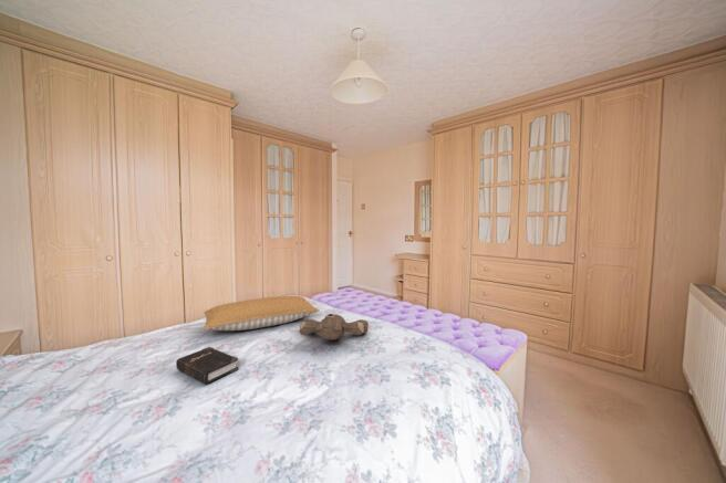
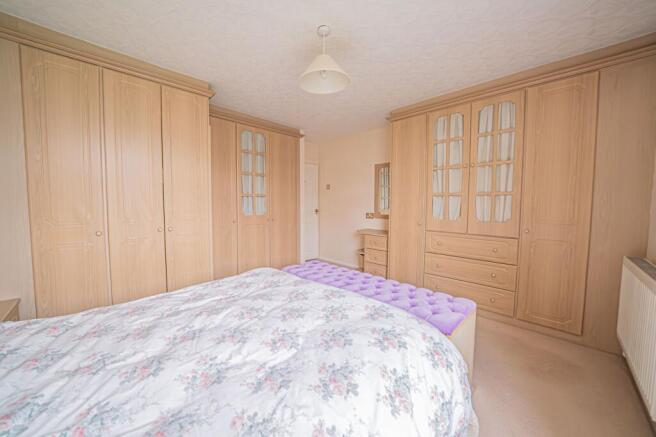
- stuffed bear [299,313,370,342]
- pillow [201,295,321,332]
- hardback book [175,346,239,386]
